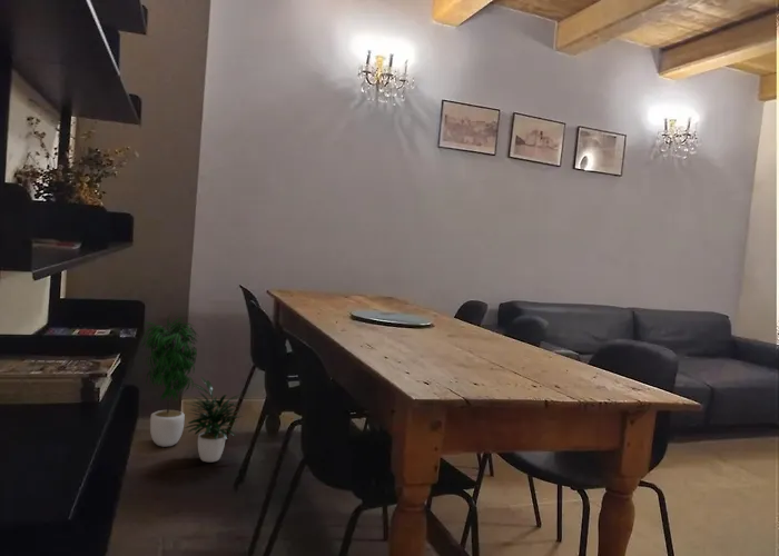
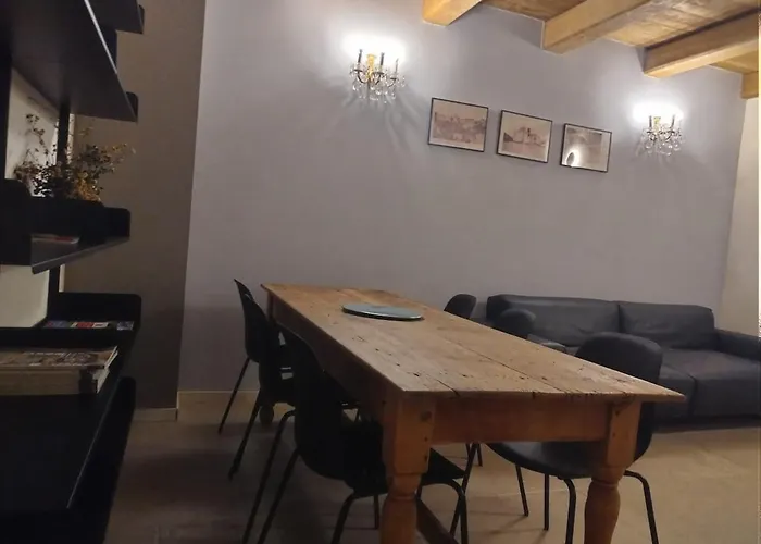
- potted plant [140,311,245,463]
